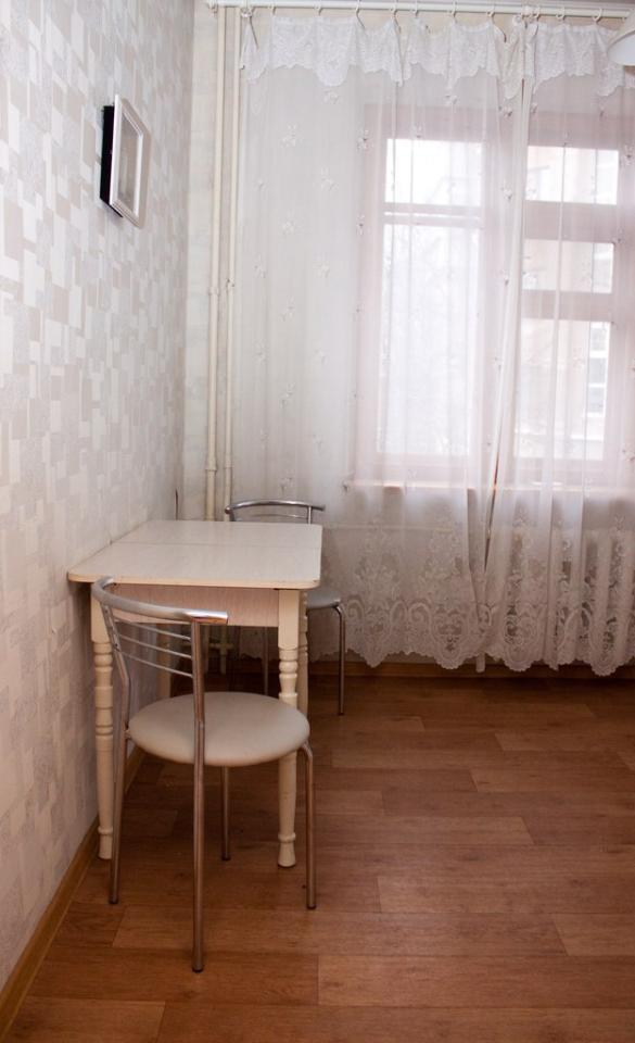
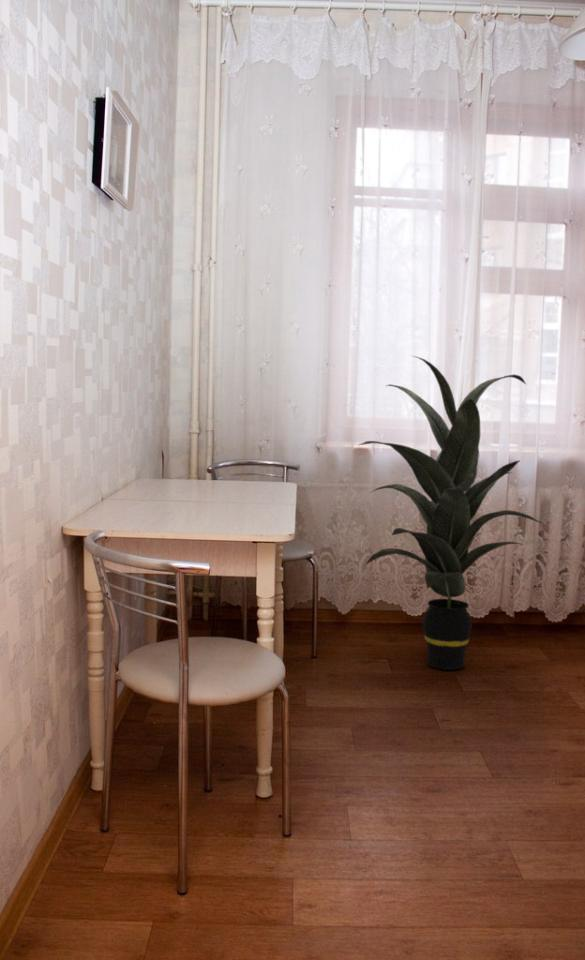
+ indoor plant [358,355,545,671]
